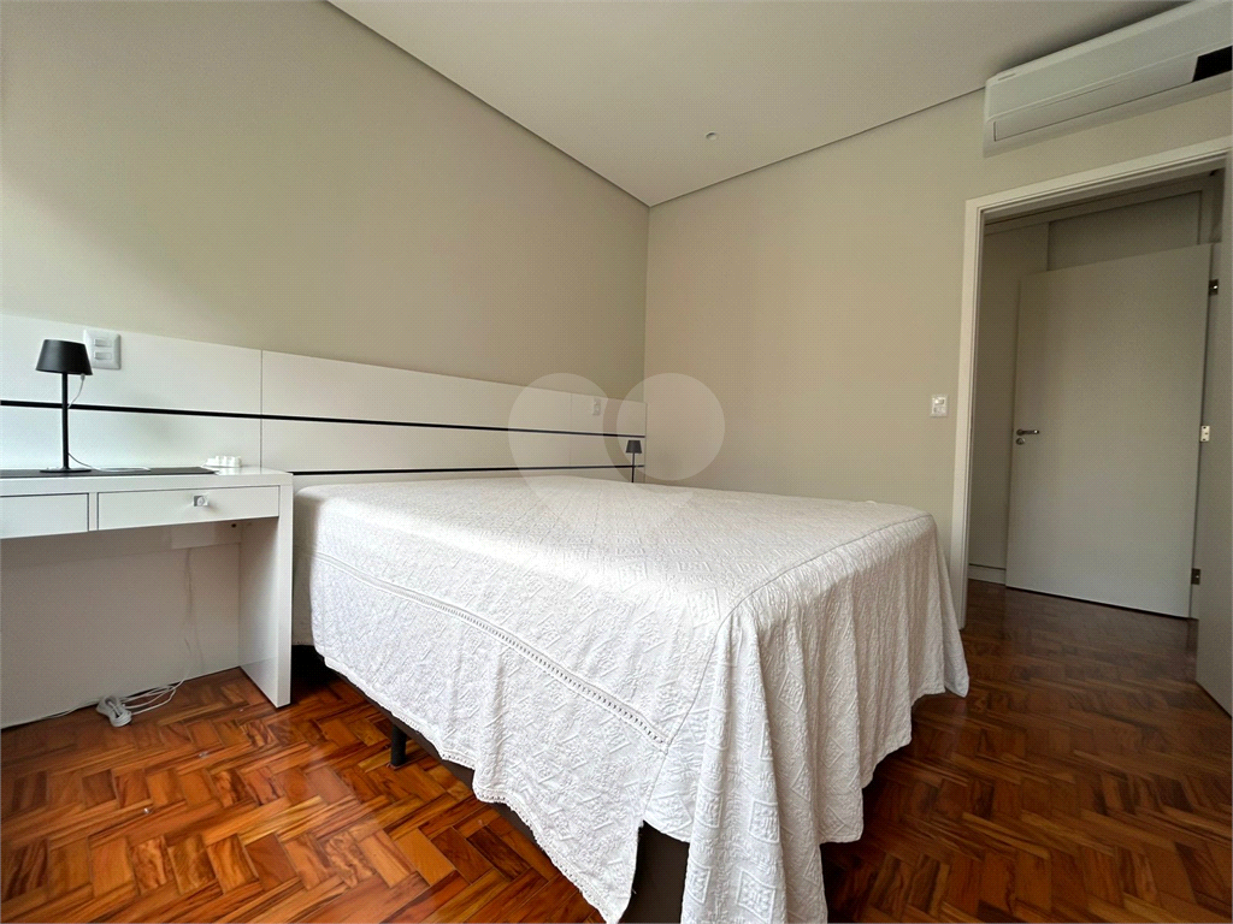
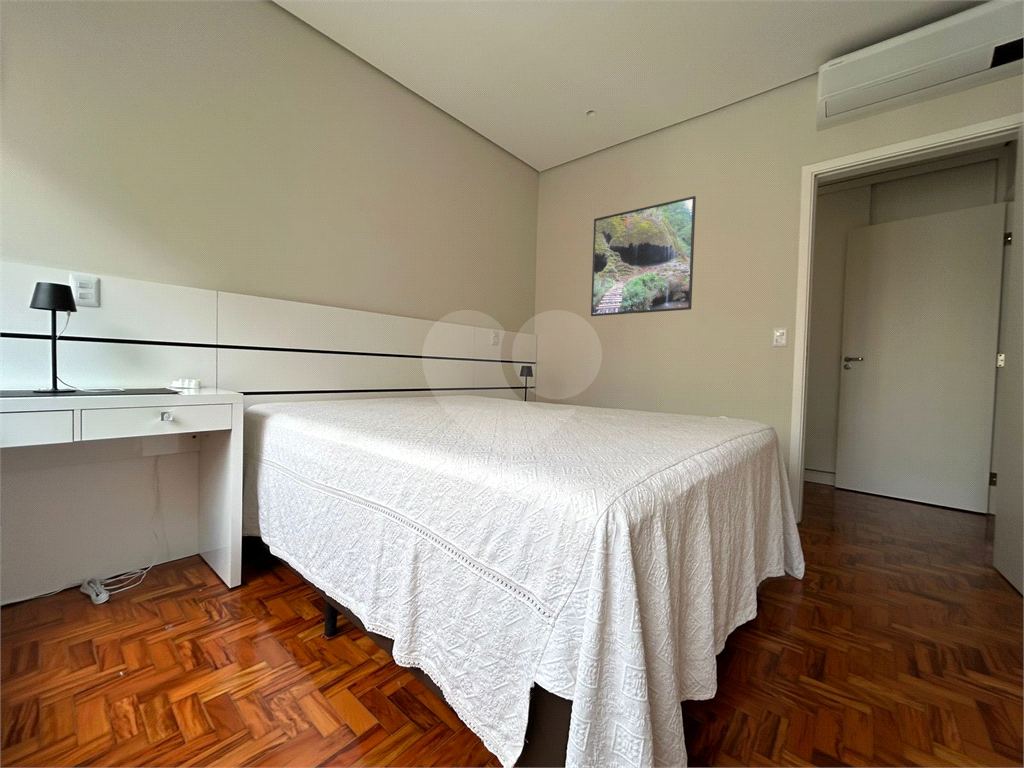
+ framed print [590,195,697,317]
